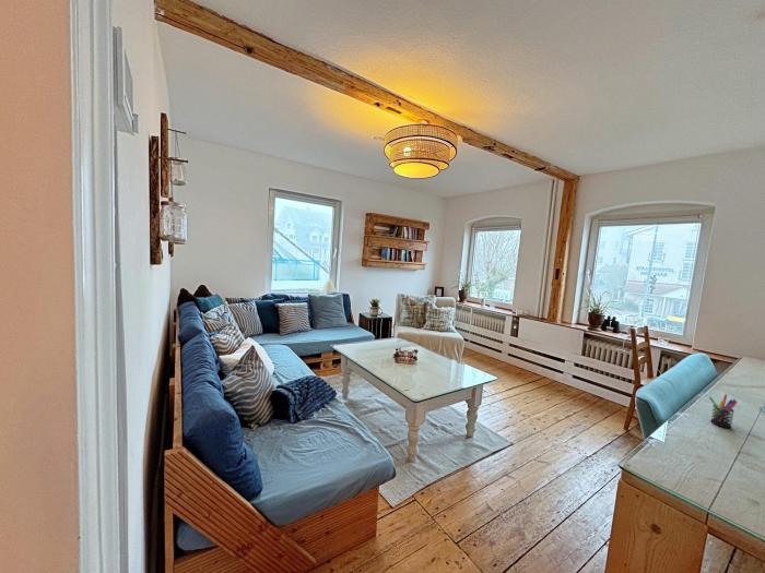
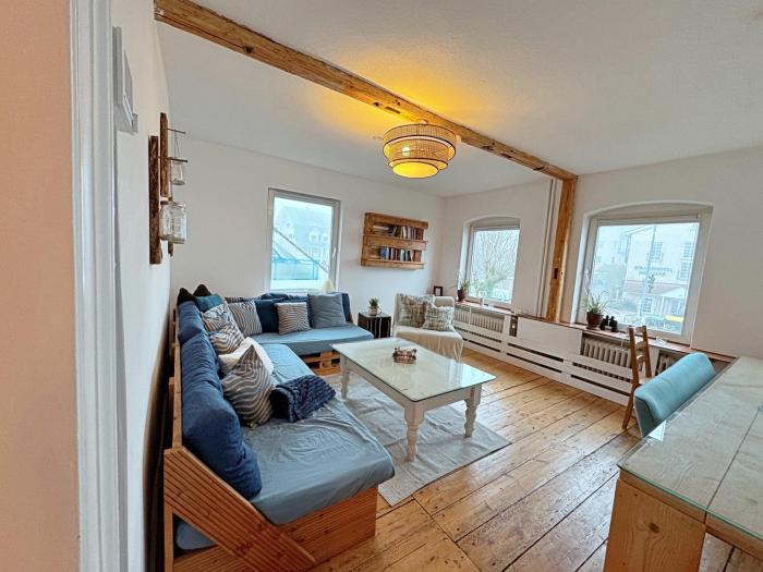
- pen holder [708,393,739,429]
